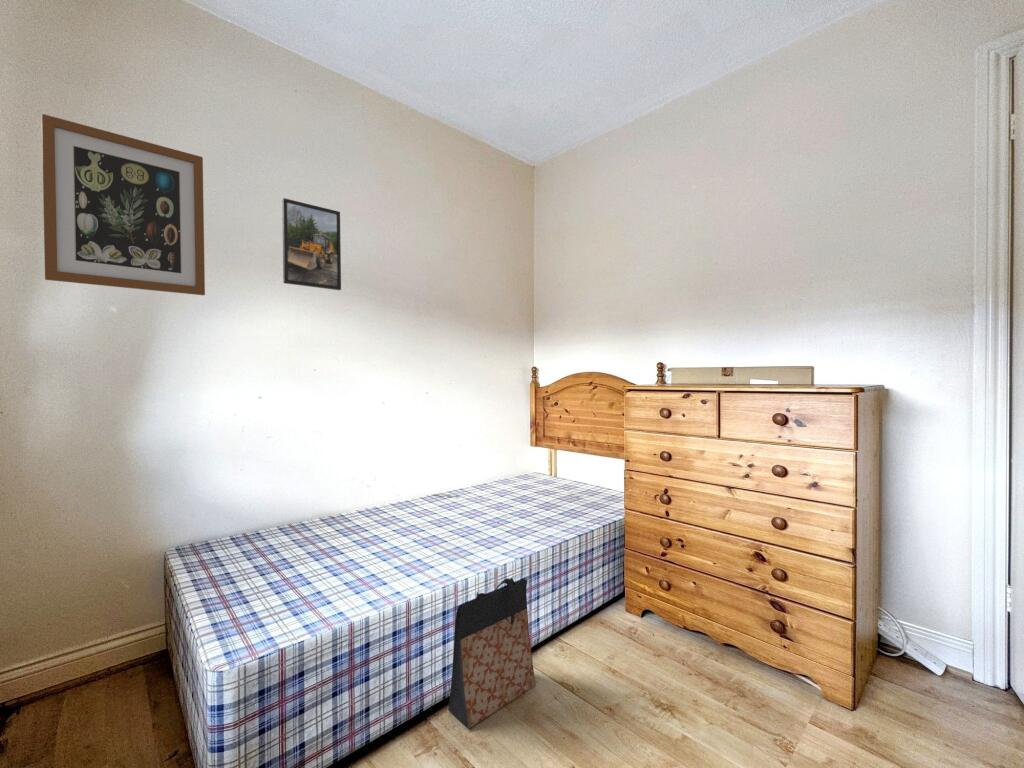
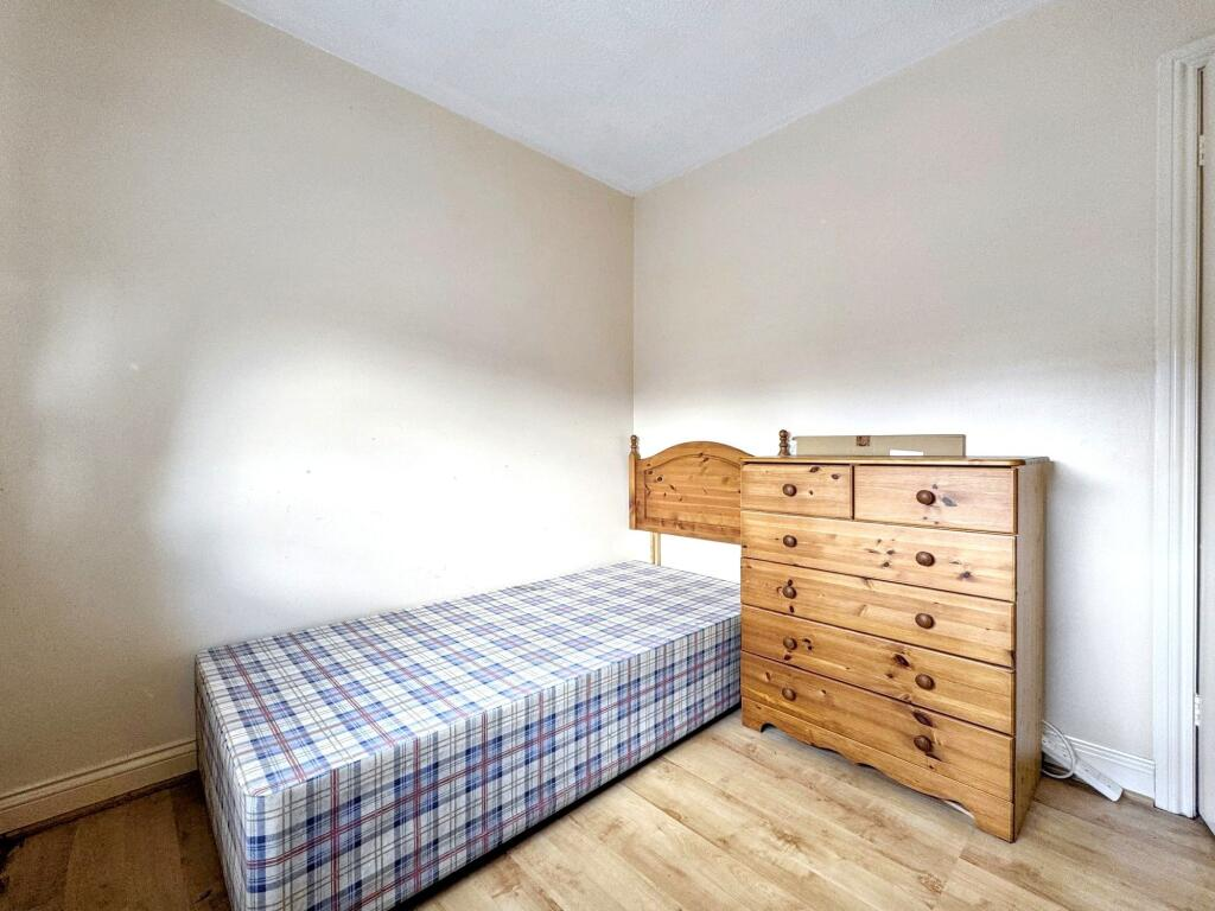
- bag [447,577,537,730]
- wall art [41,113,206,296]
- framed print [281,197,342,291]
